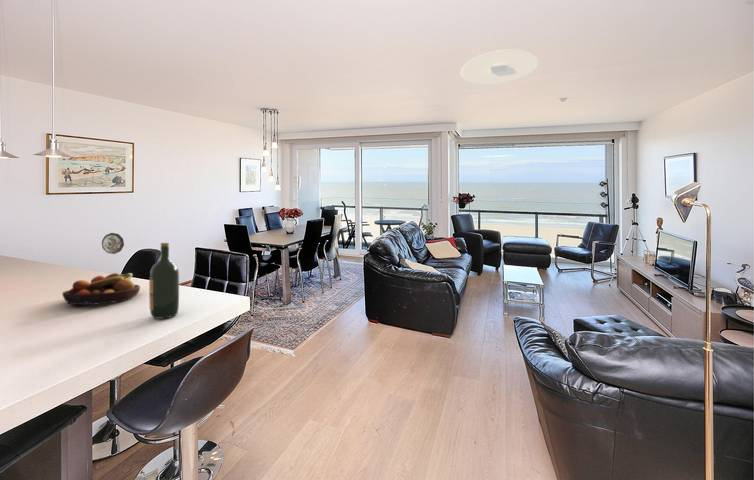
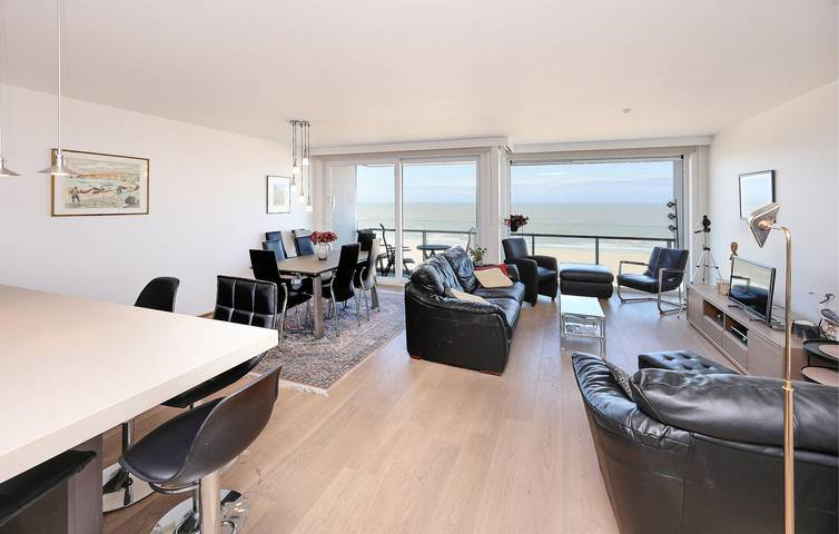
- wine bottle [148,242,180,320]
- ceiling light [460,48,540,86]
- fruit bowl [61,272,141,306]
- decorative plate [101,232,125,255]
